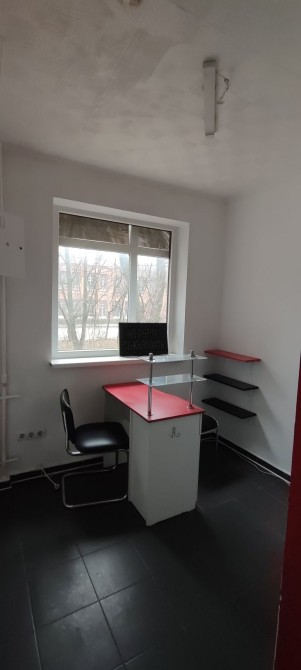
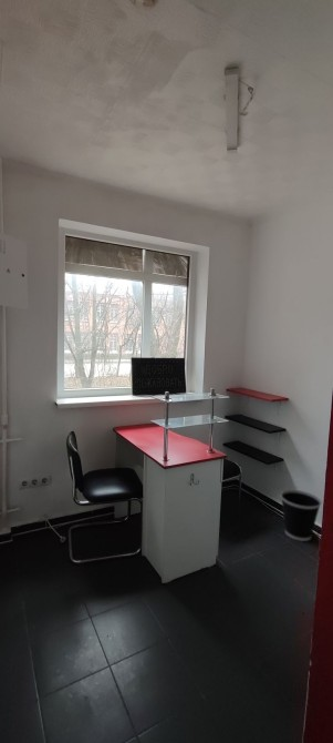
+ wastebasket [280,489,322,542]
